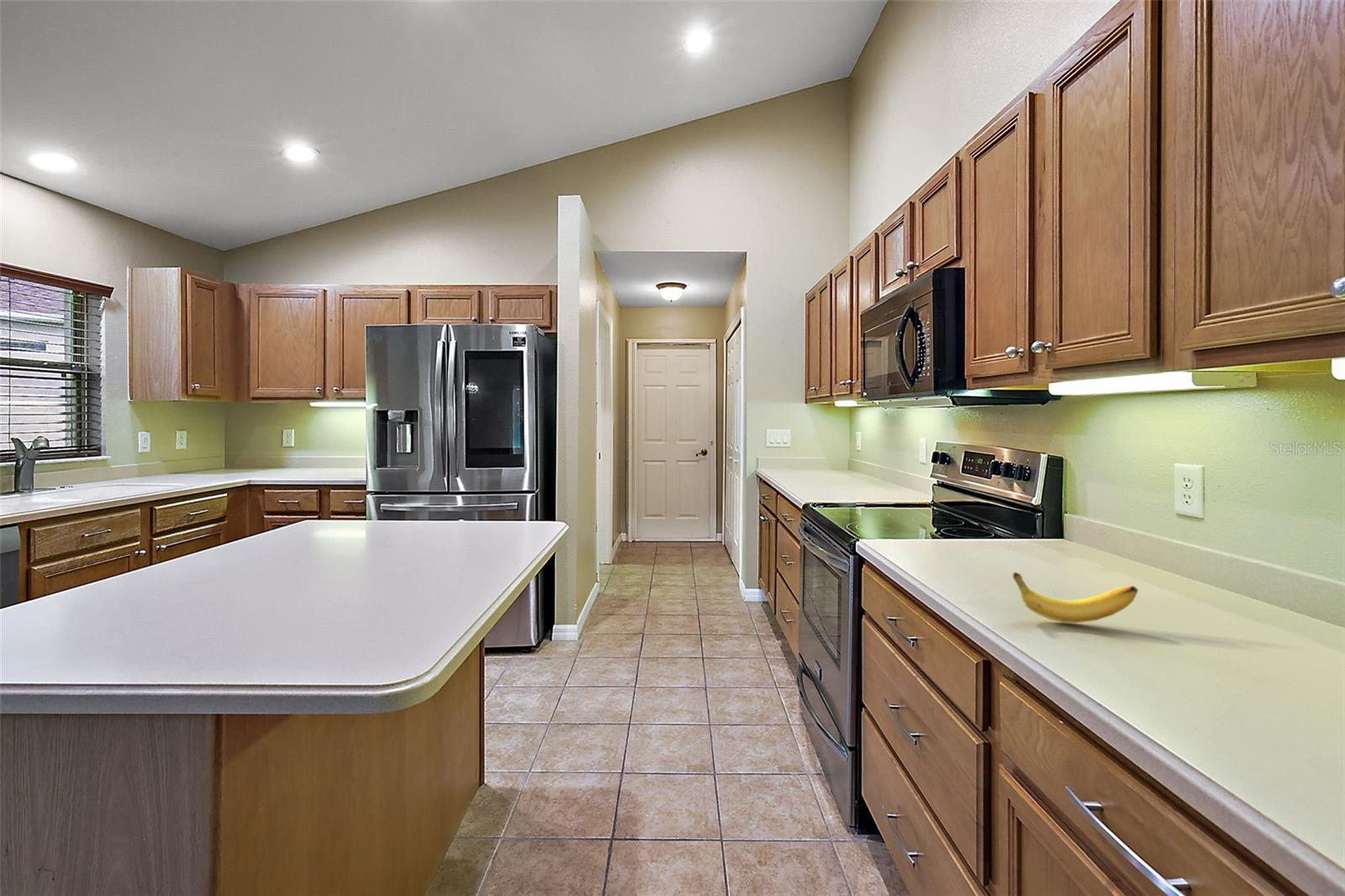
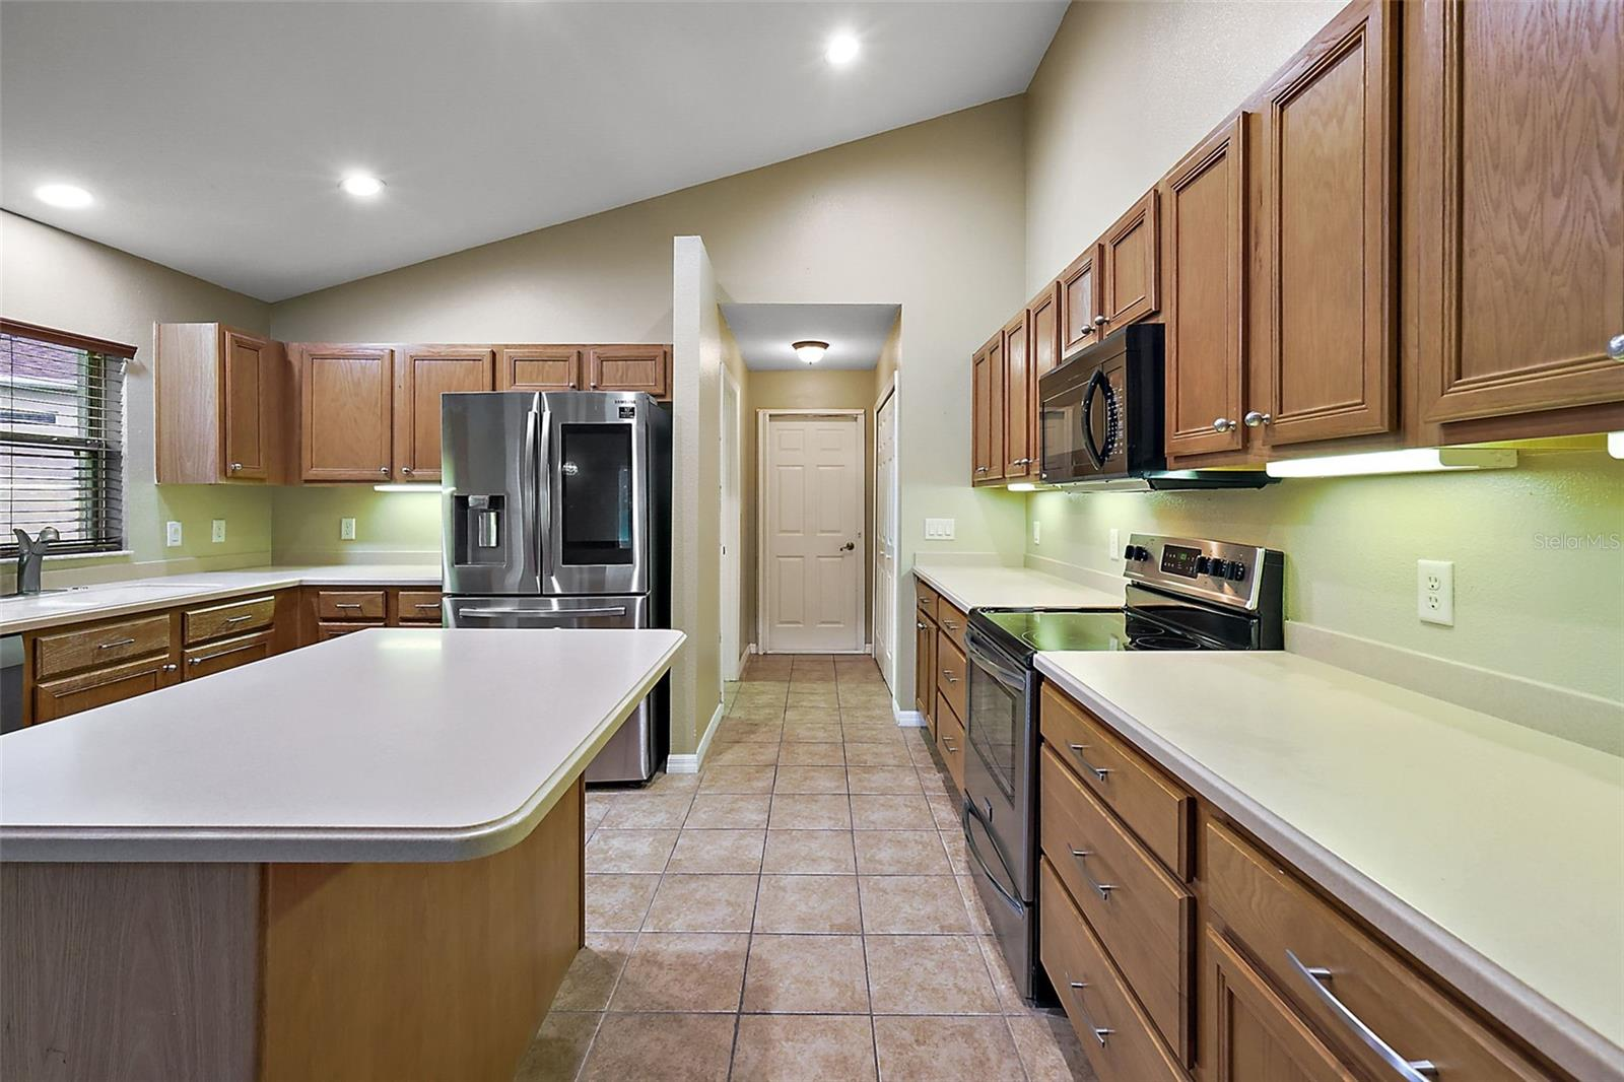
- banana [1011,572,1139,624]
